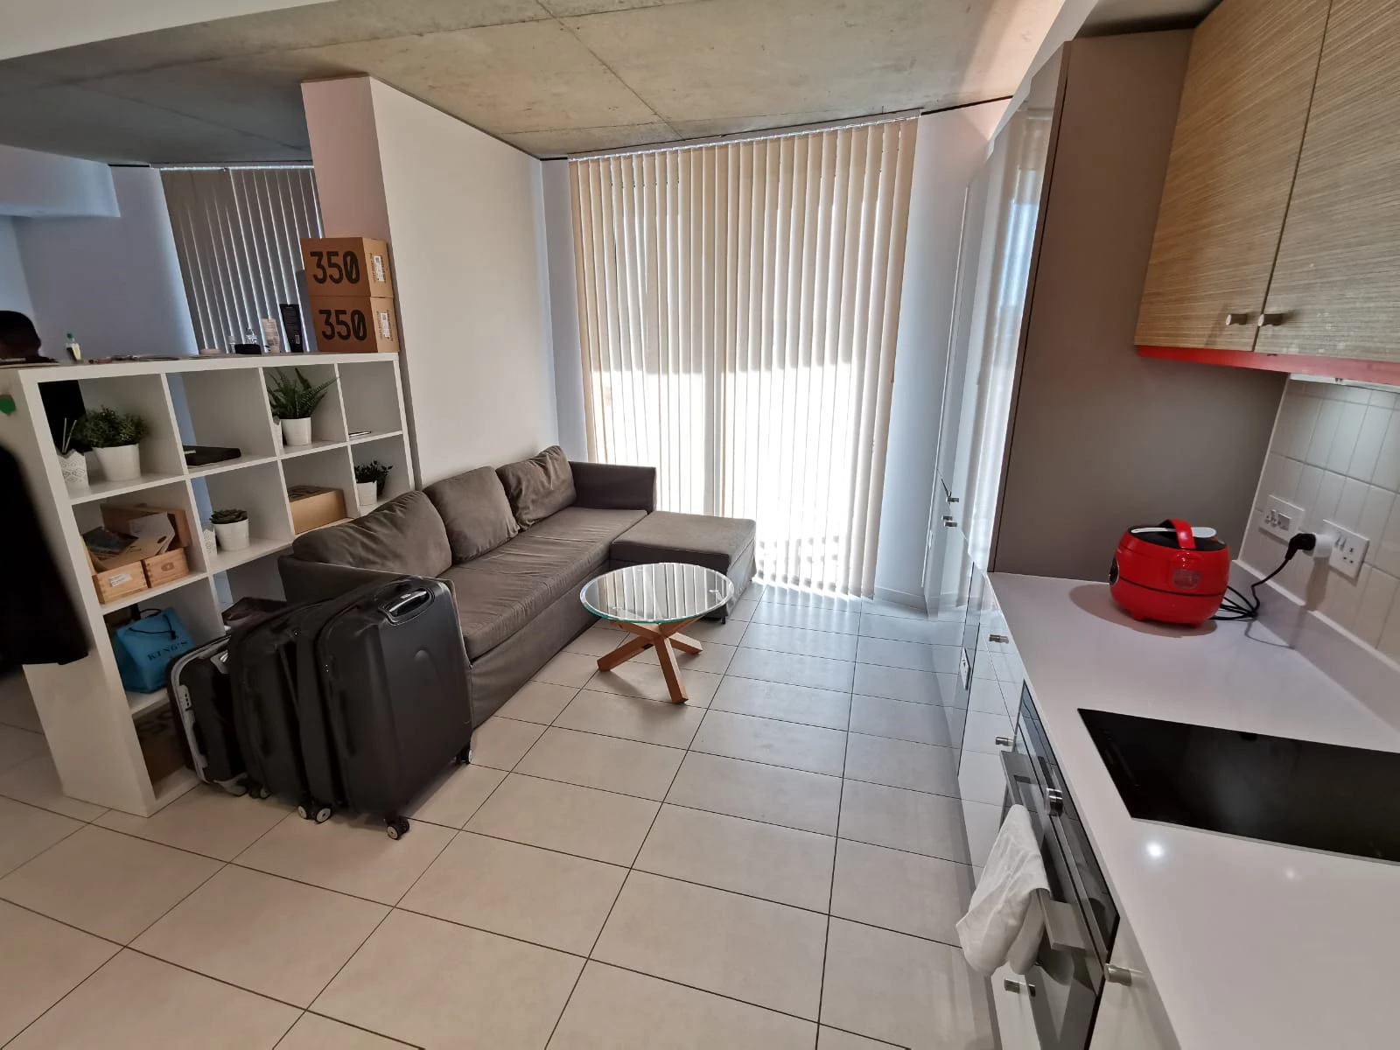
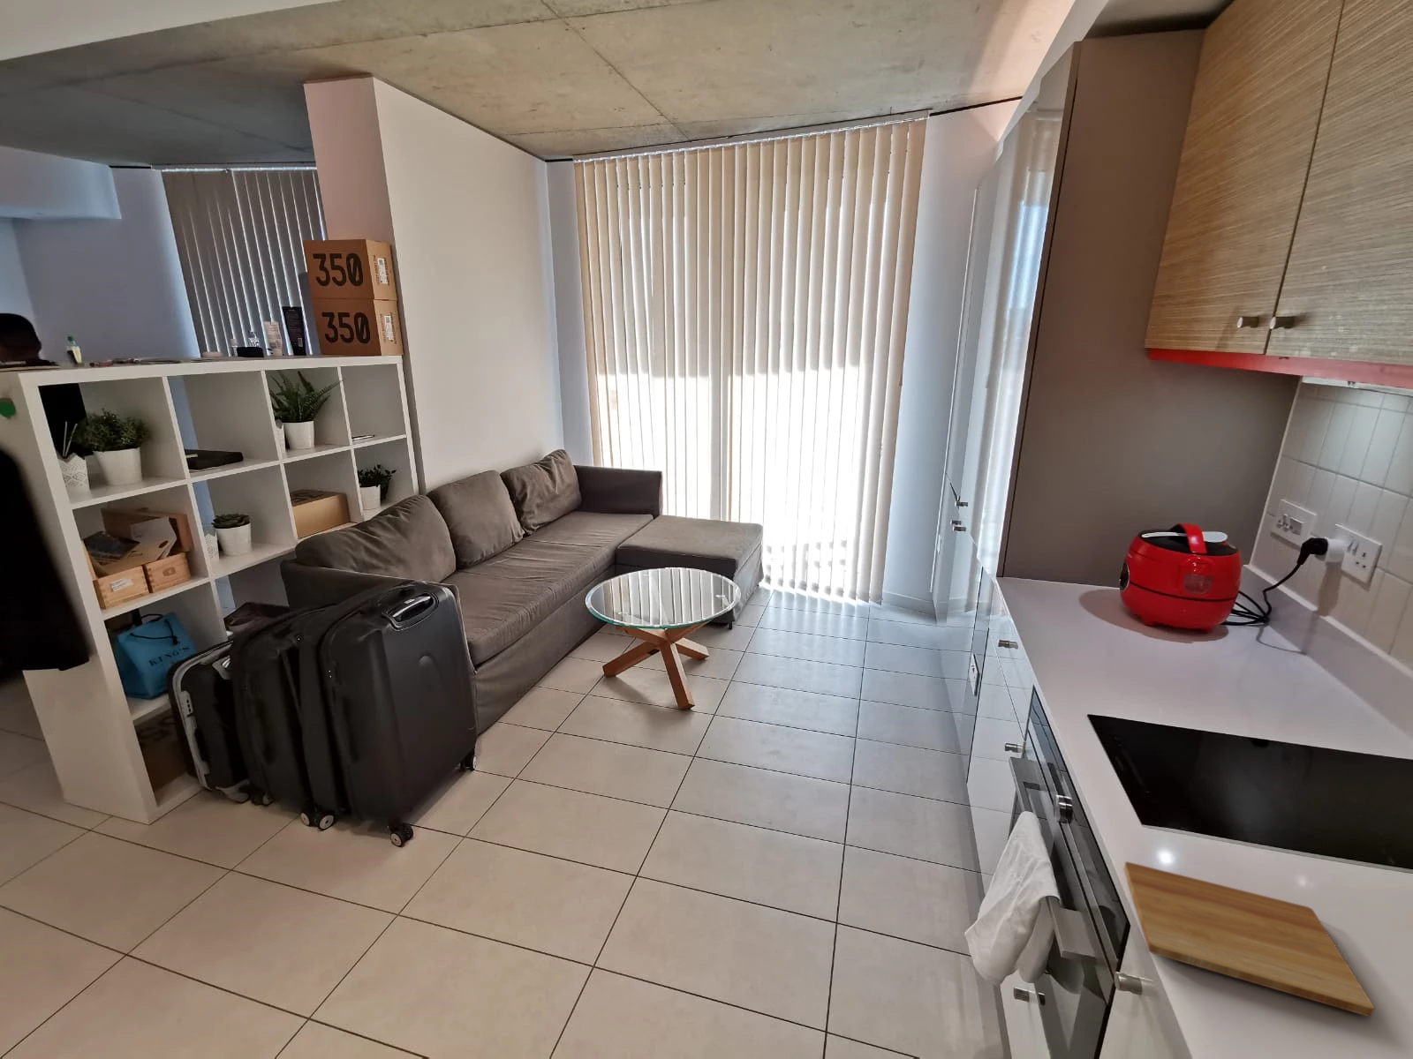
+ cutting board [1124,861,1376,1018]
